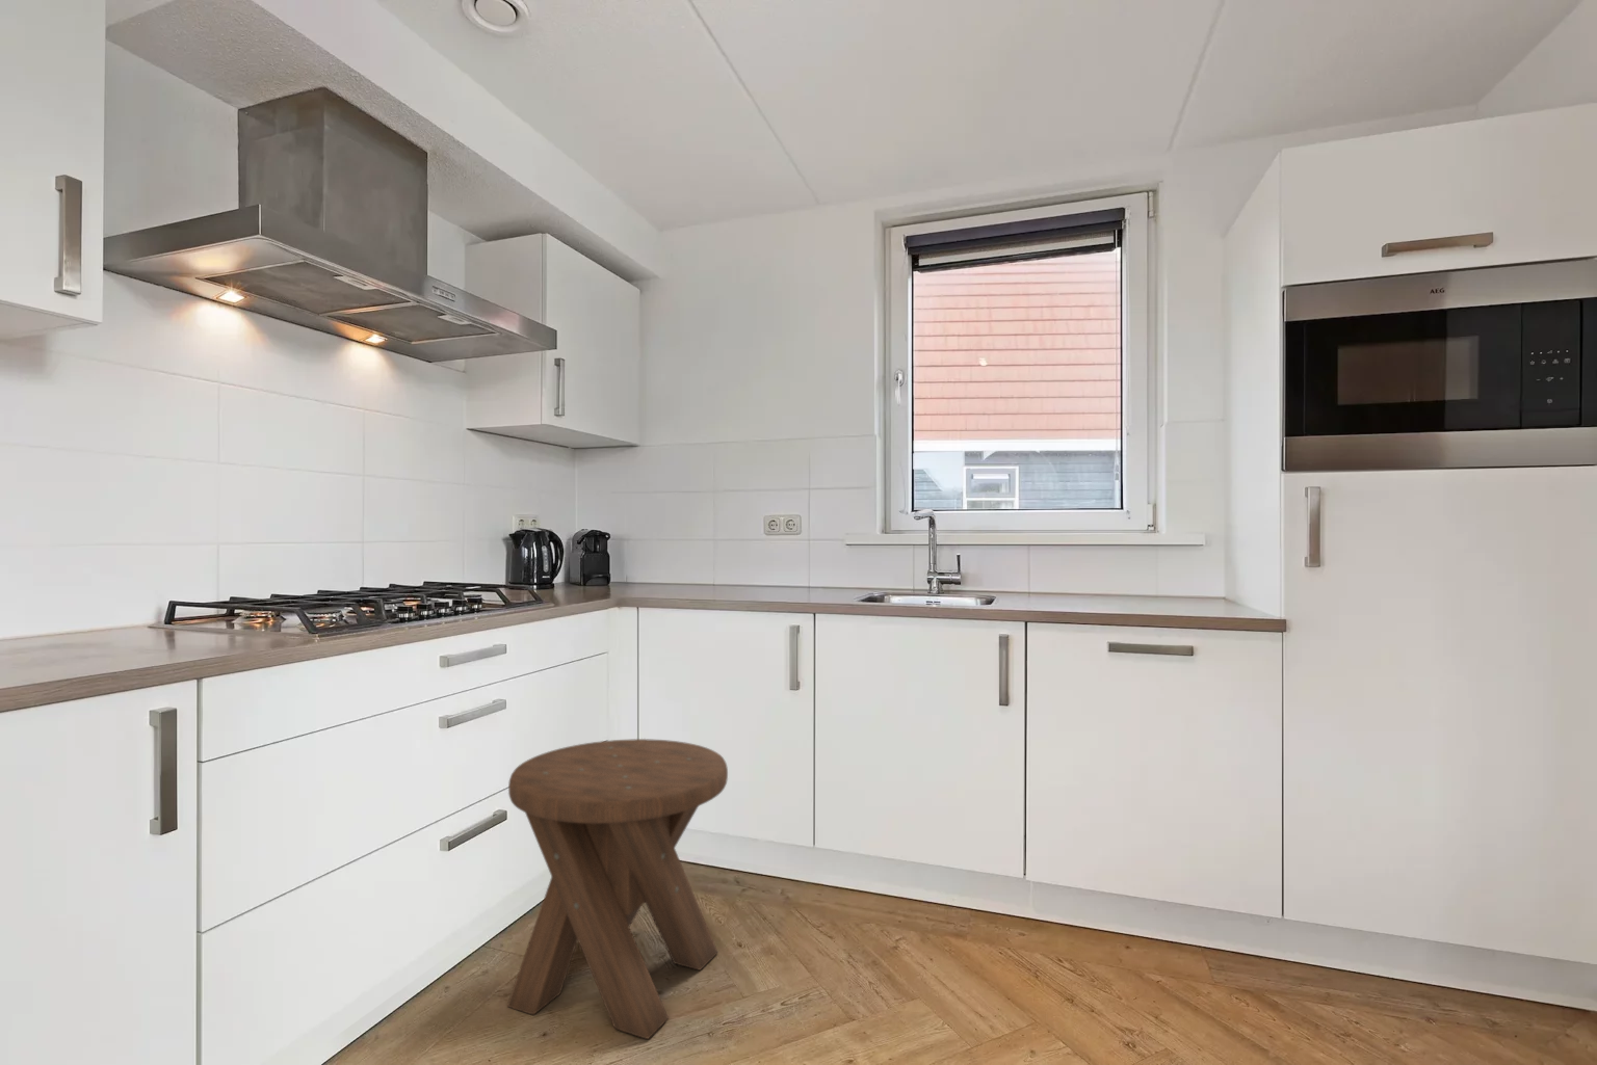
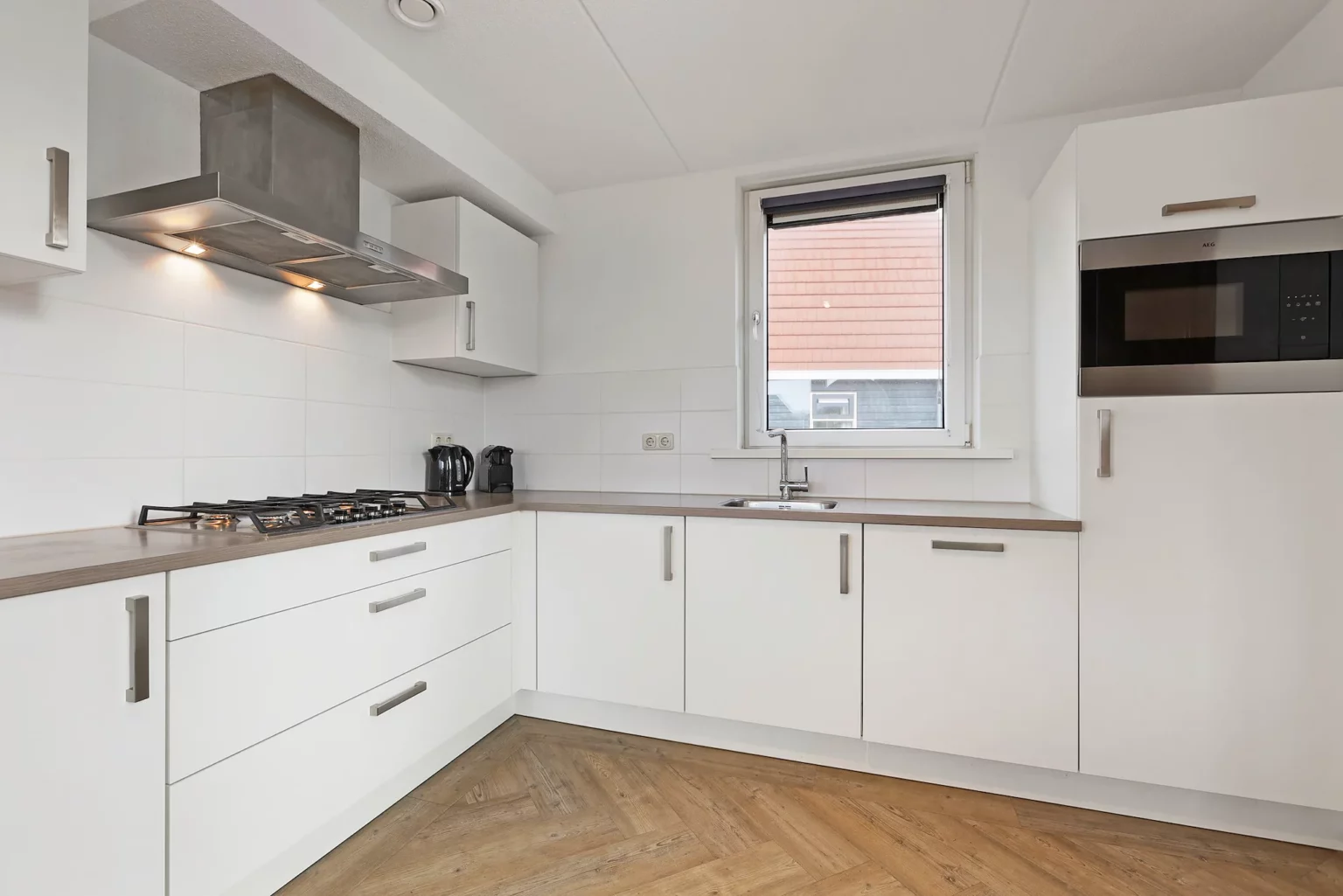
- music stool [507,738,729,1040]
